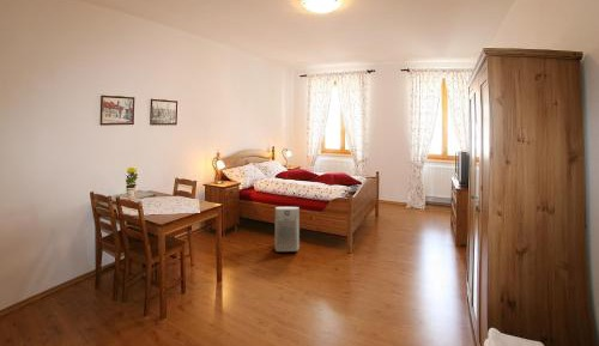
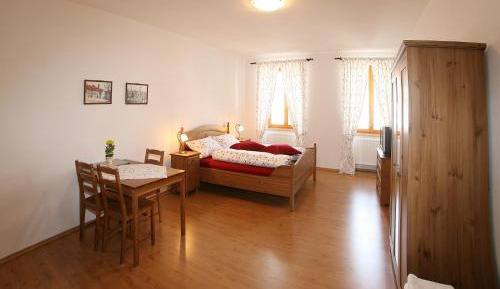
- fan [273,206,301,253]
